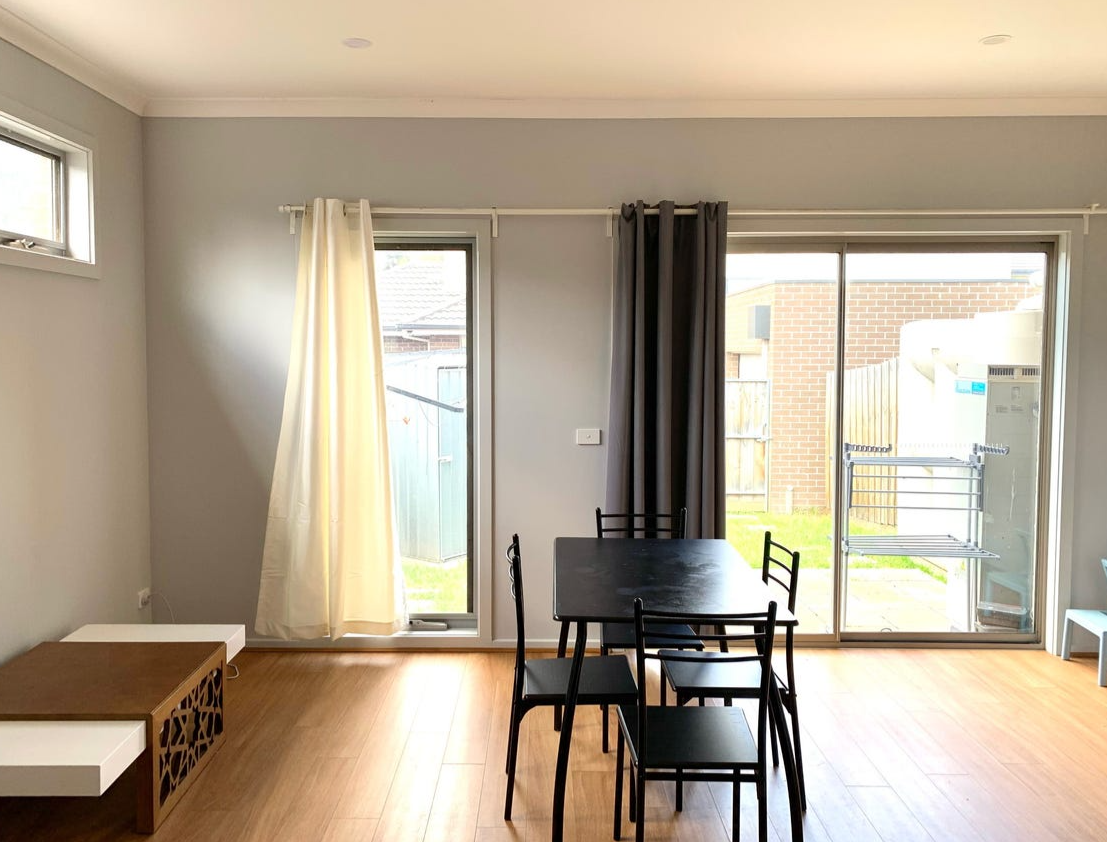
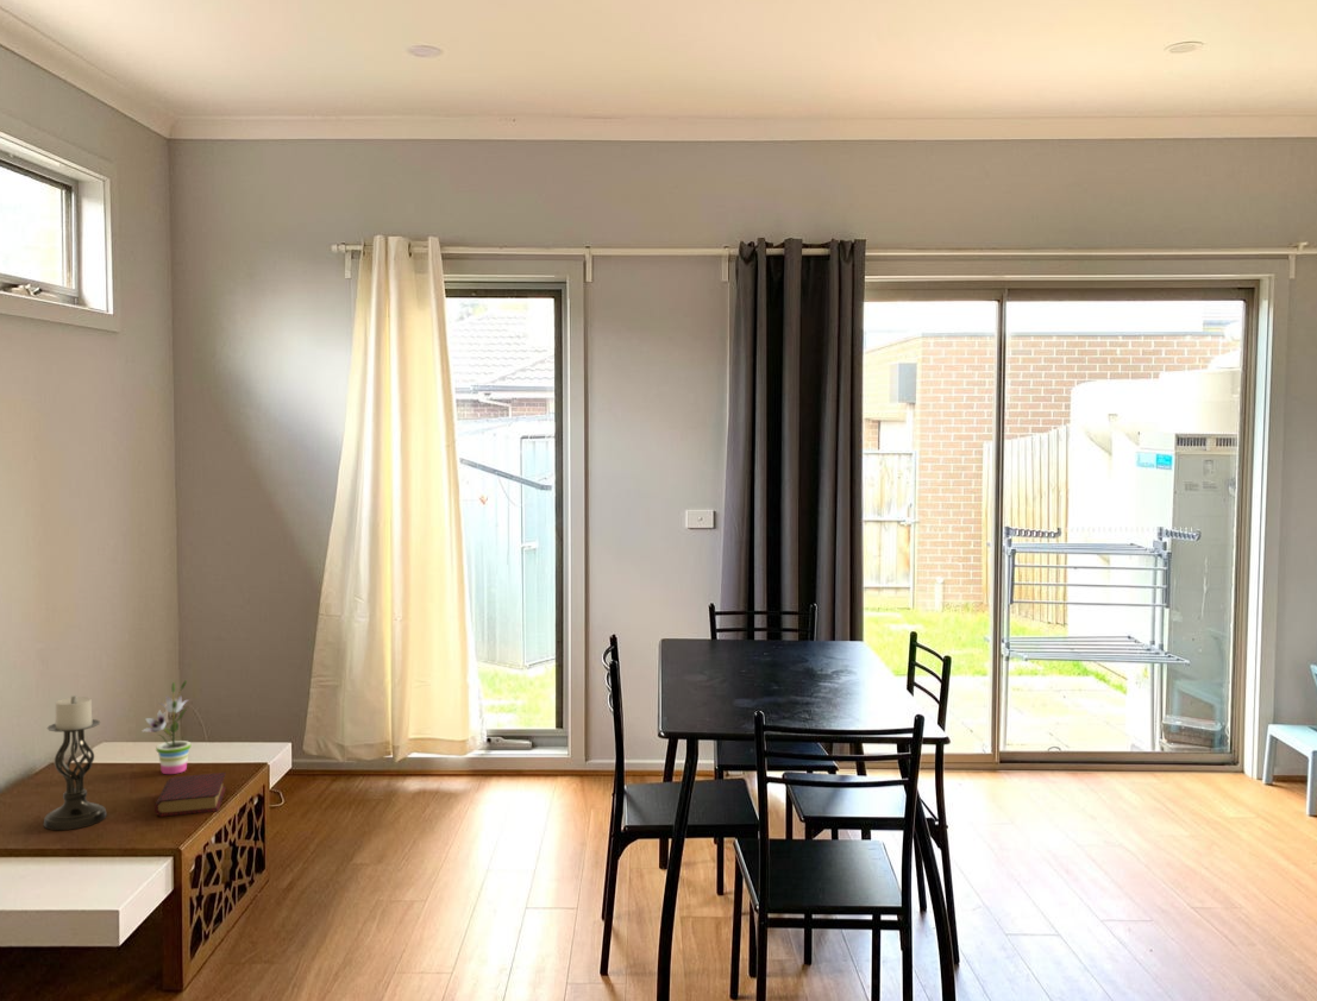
+ book [153,772,227,818]
+ potted plant [140,679,192,775]
+ candle holder [43,694,108,831]
